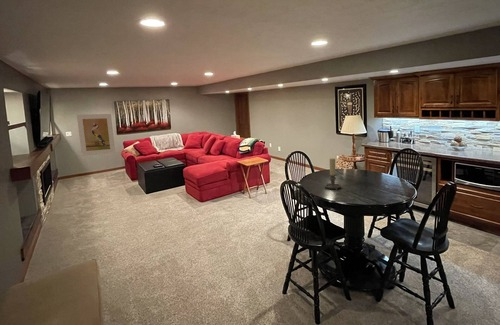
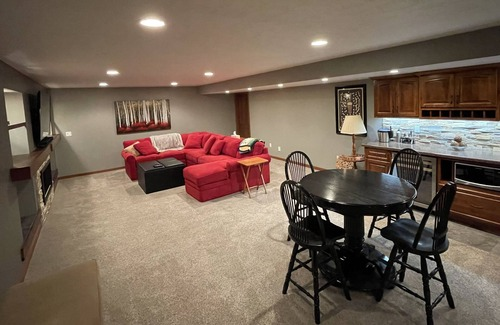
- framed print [76,113,116,157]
- candle holder [324,157,342,191]
